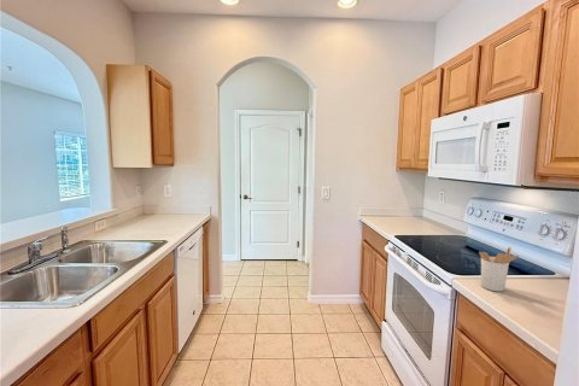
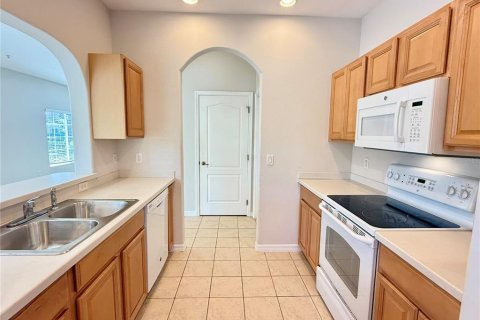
- utensil holder [478,246,520,292]
